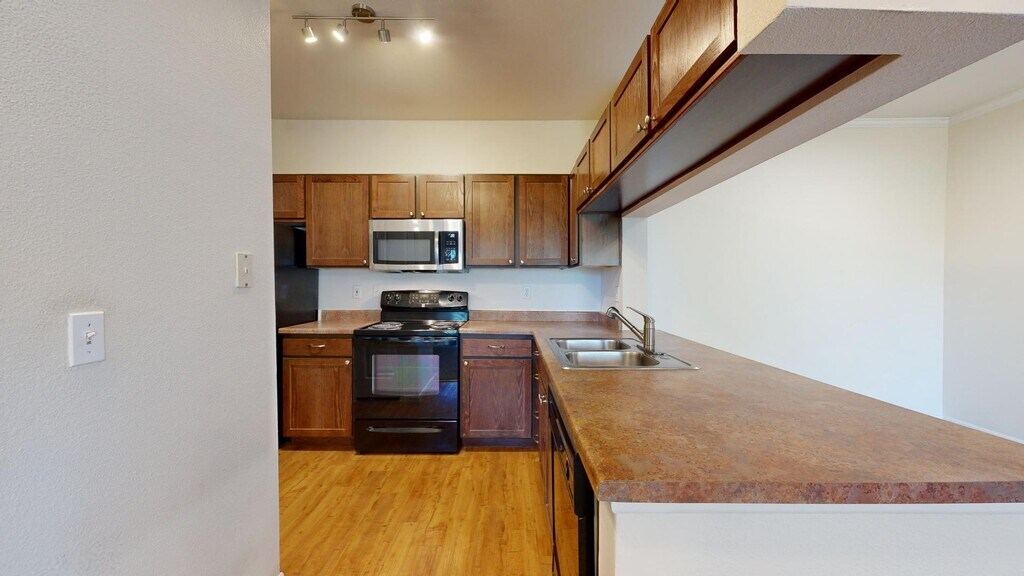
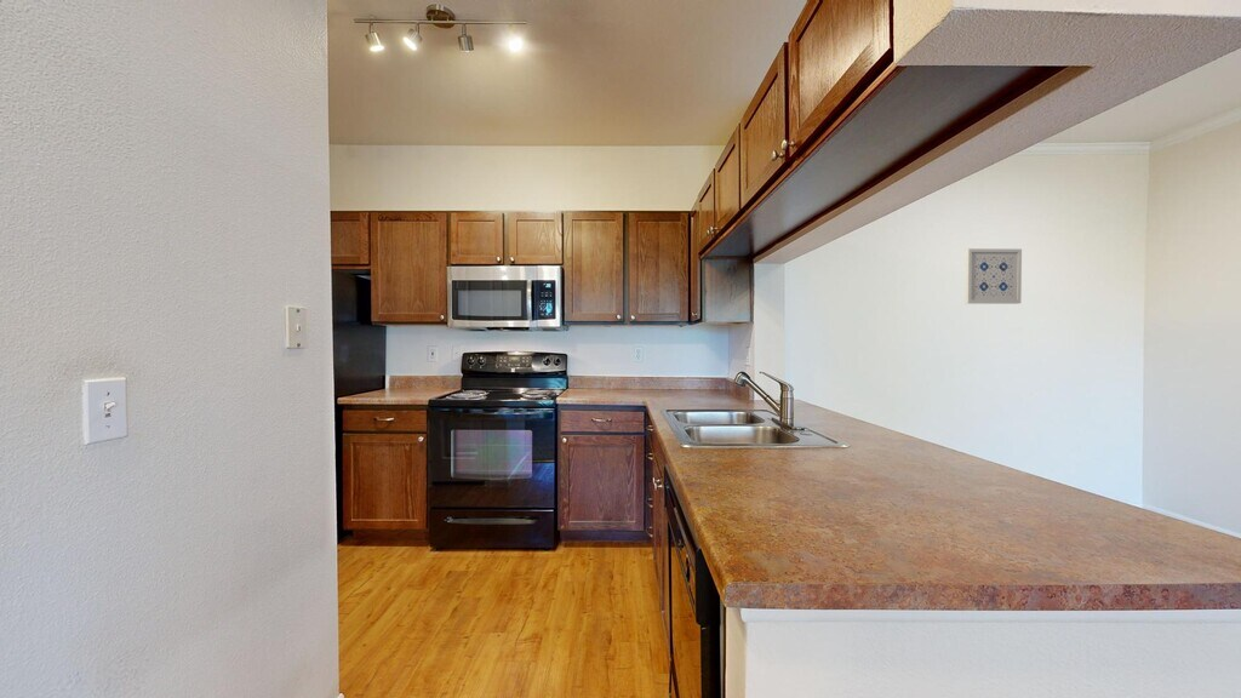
+ wall art [963,247,1023,305]
